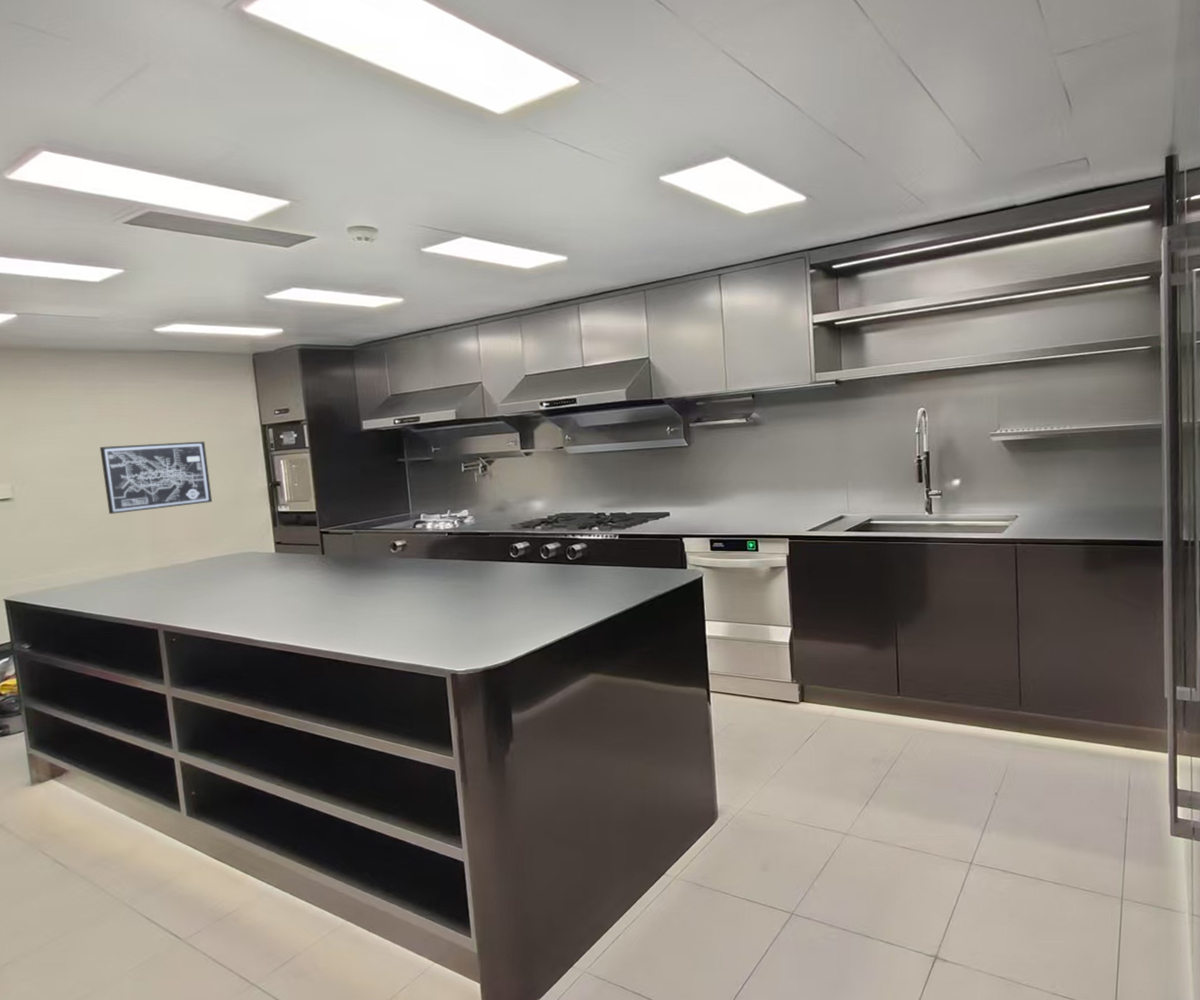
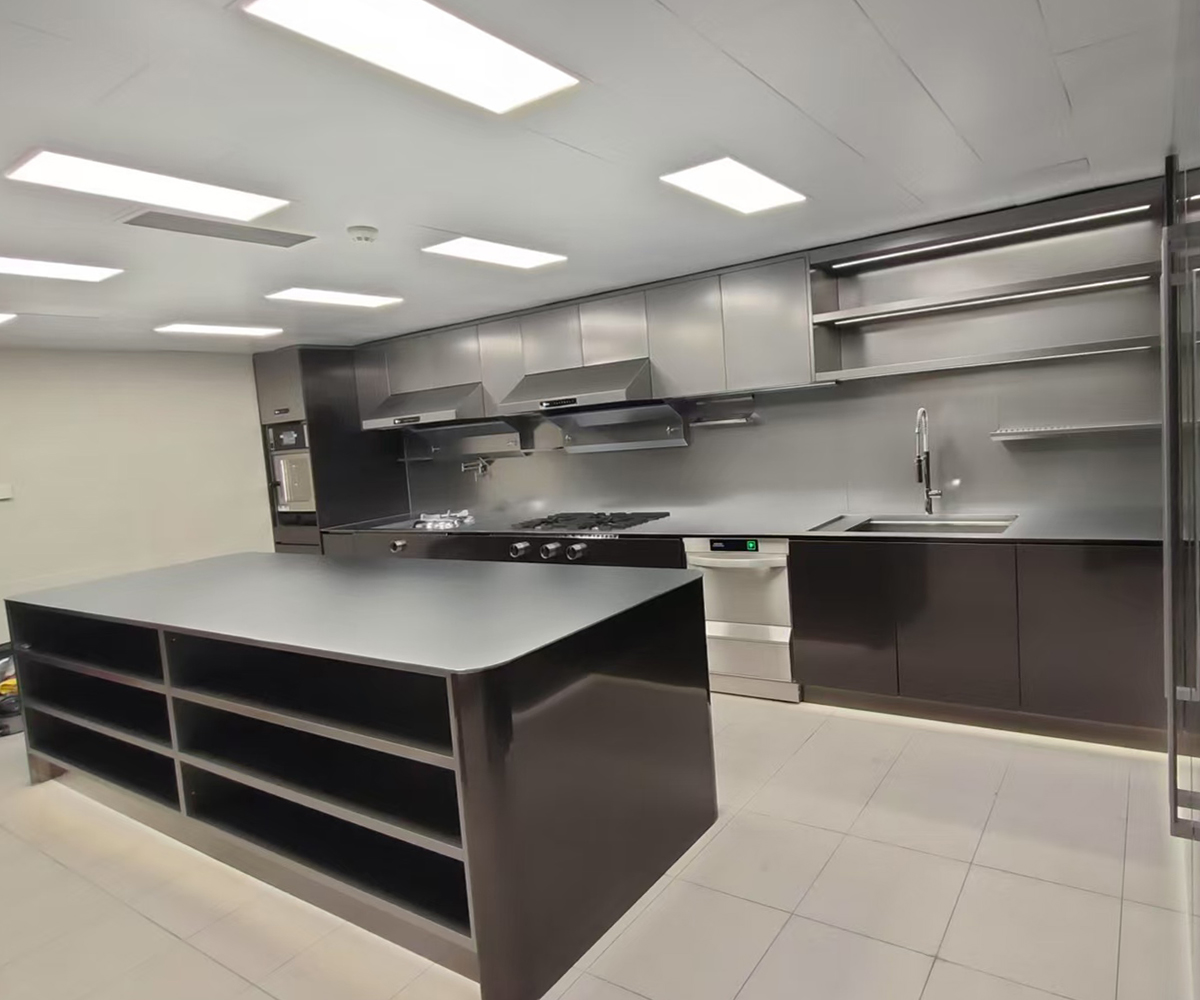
- wall art [99,441,213,515]
